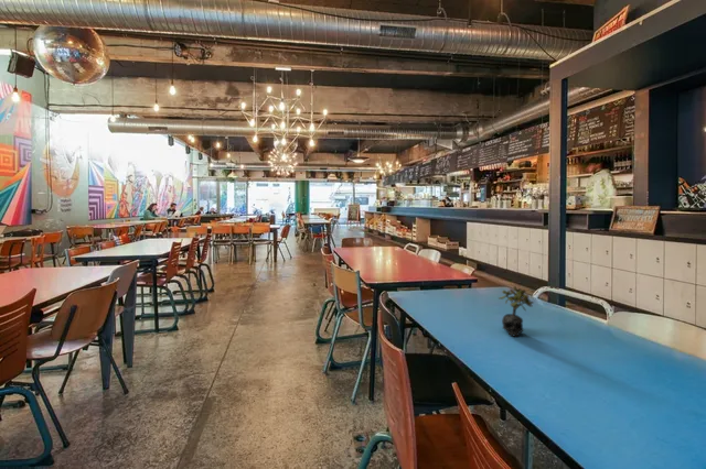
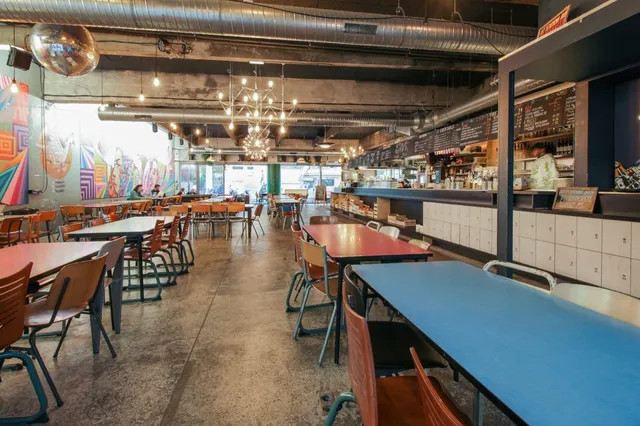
- succulent plant [498,285,535,338]
